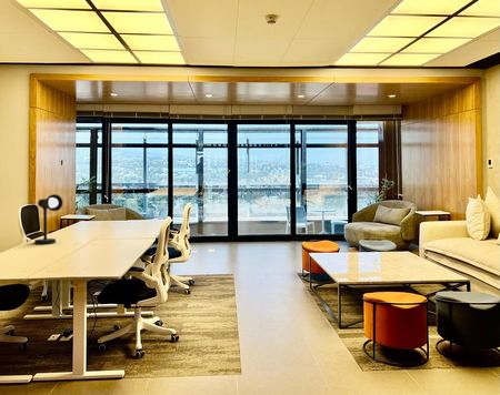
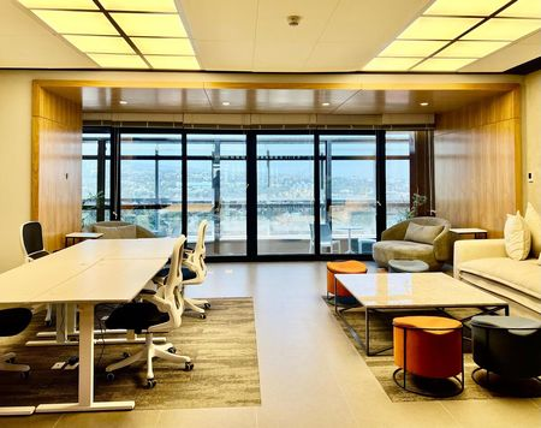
- desk lamp [33,193,63,245]
